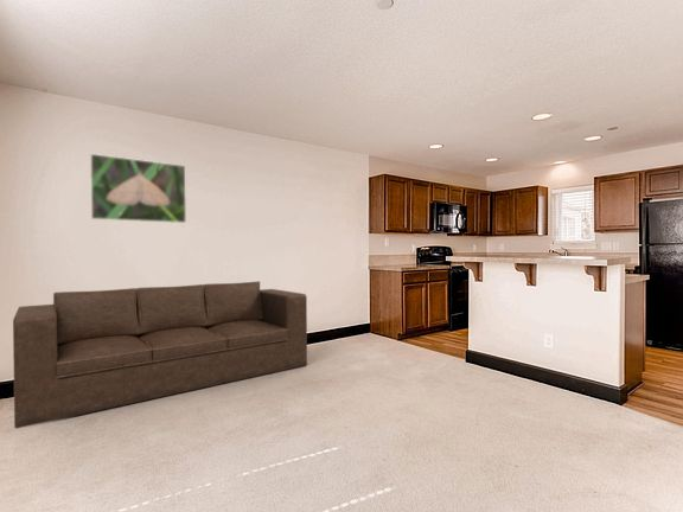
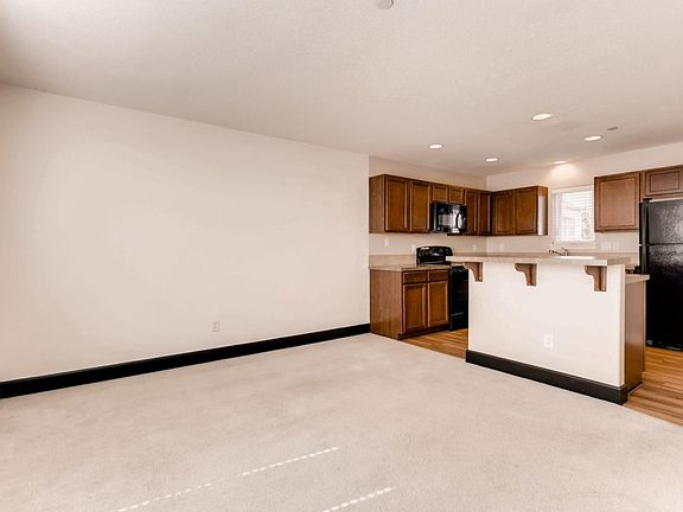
- sofa [12,280,308,430]
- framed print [89,153,187,224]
